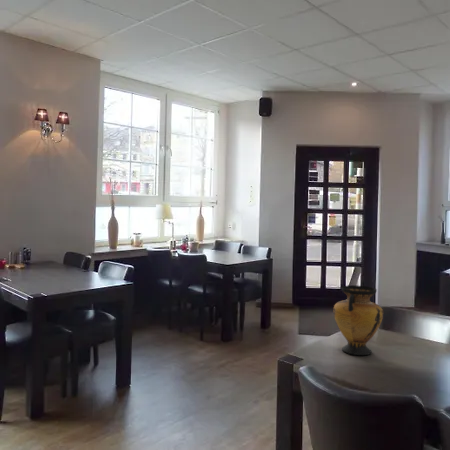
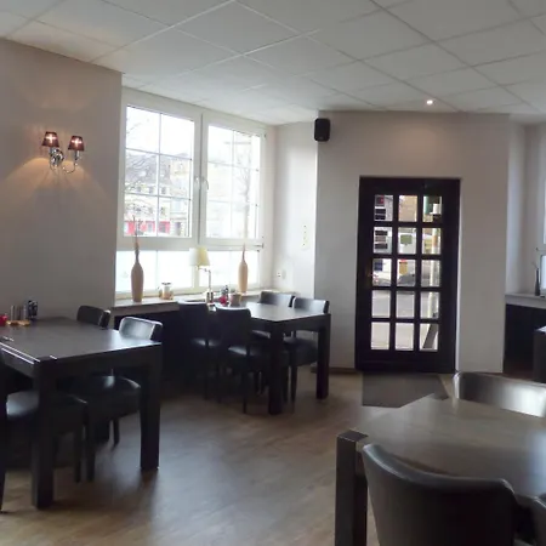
- vase [333,284,384,356]
